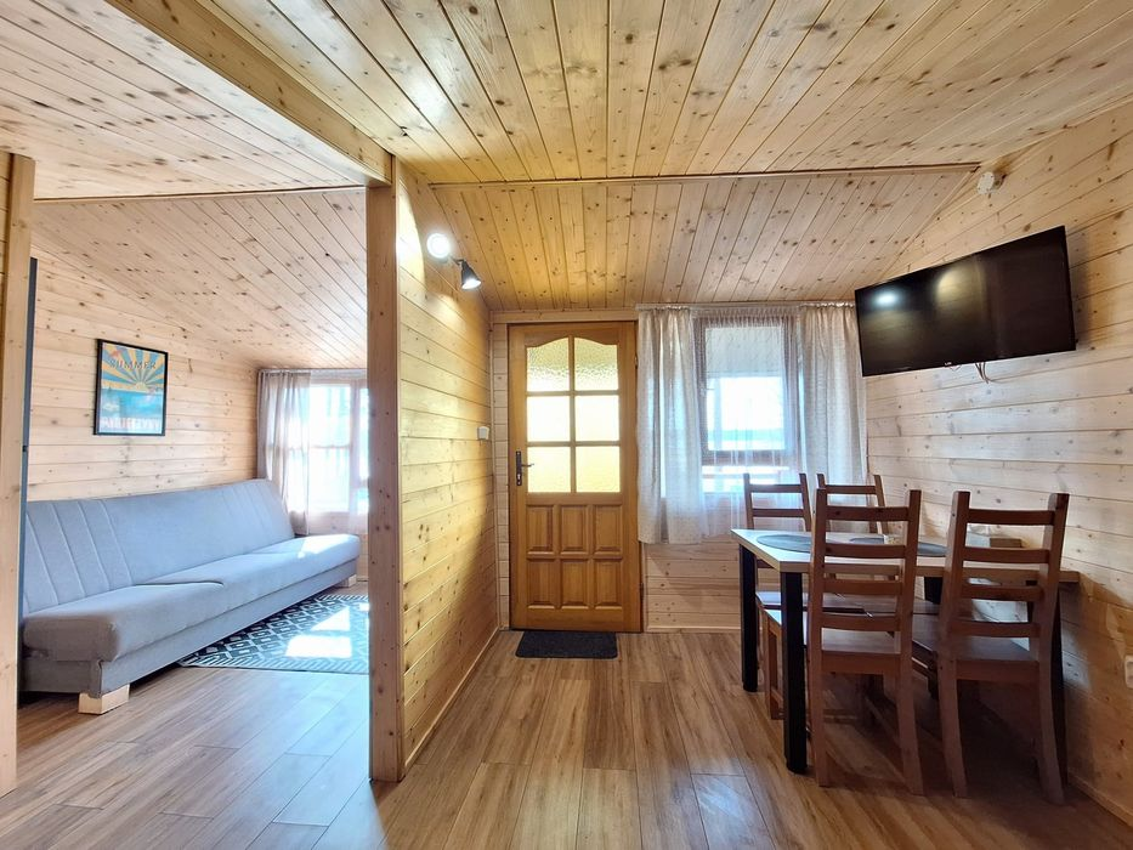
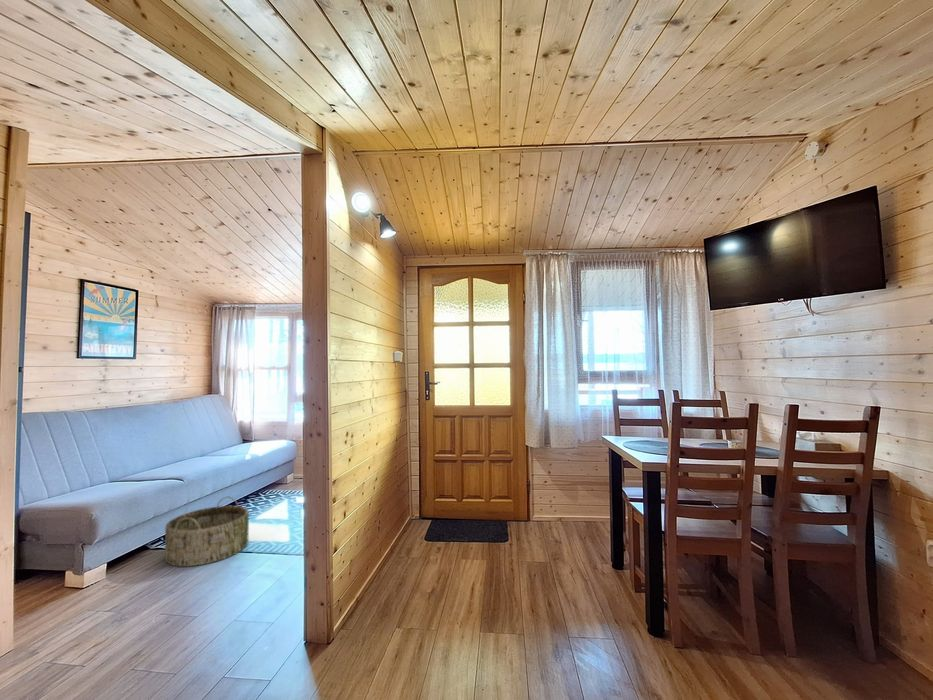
+ basket [164,496,250,568]
